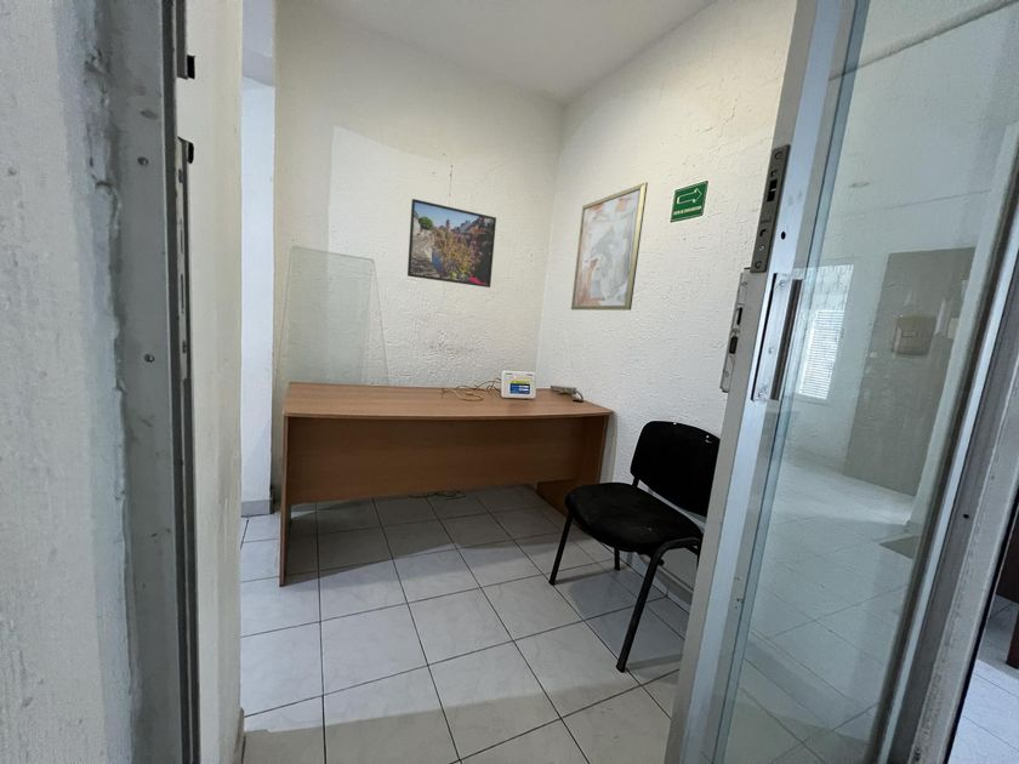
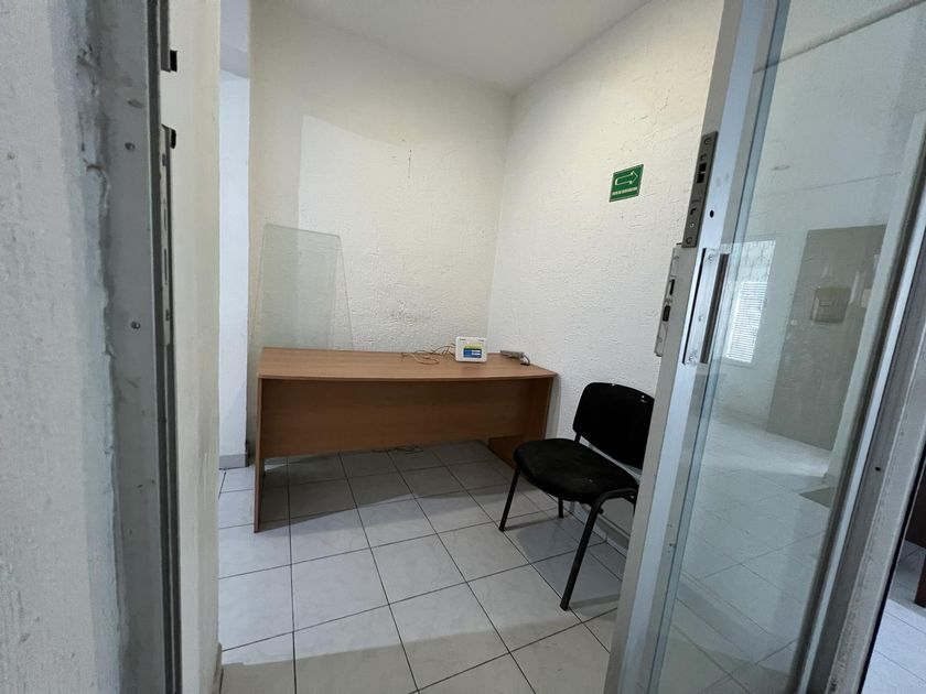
- wall art [570,181,649,312]
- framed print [406,198,497,289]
